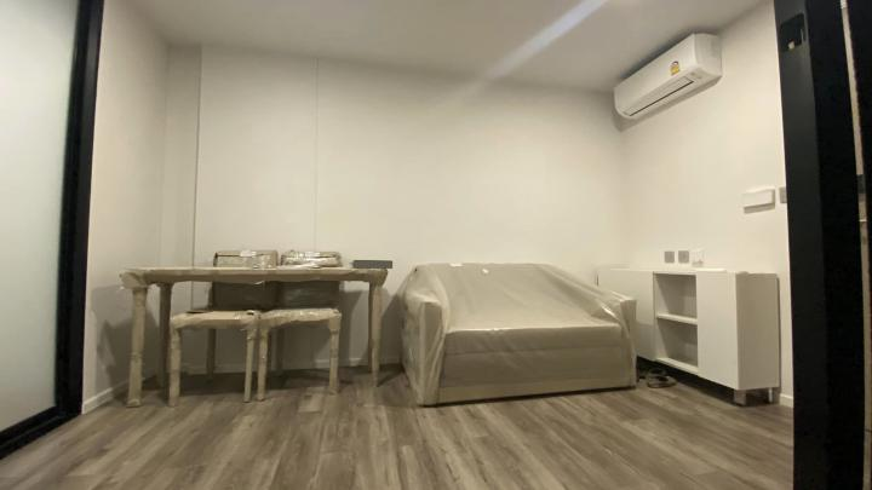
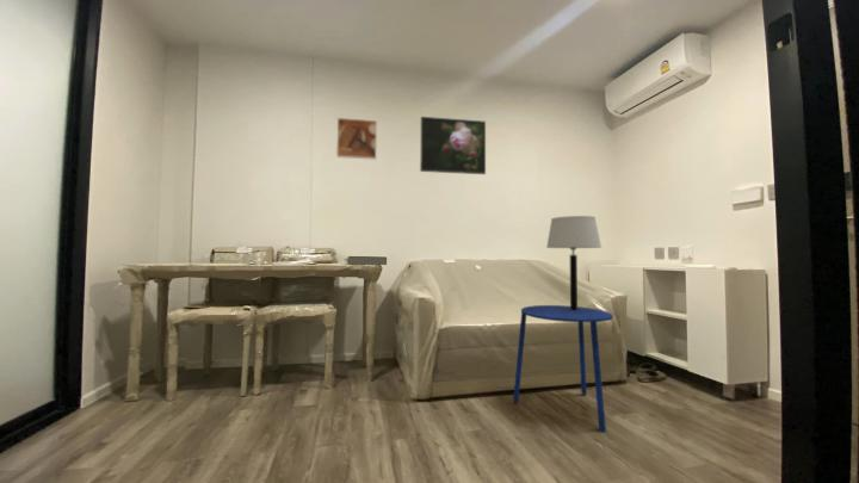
+ table lamp [545,215,602,311]
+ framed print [419,116,487,175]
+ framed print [335,117,378,161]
+ side table [512,304,614,434]
